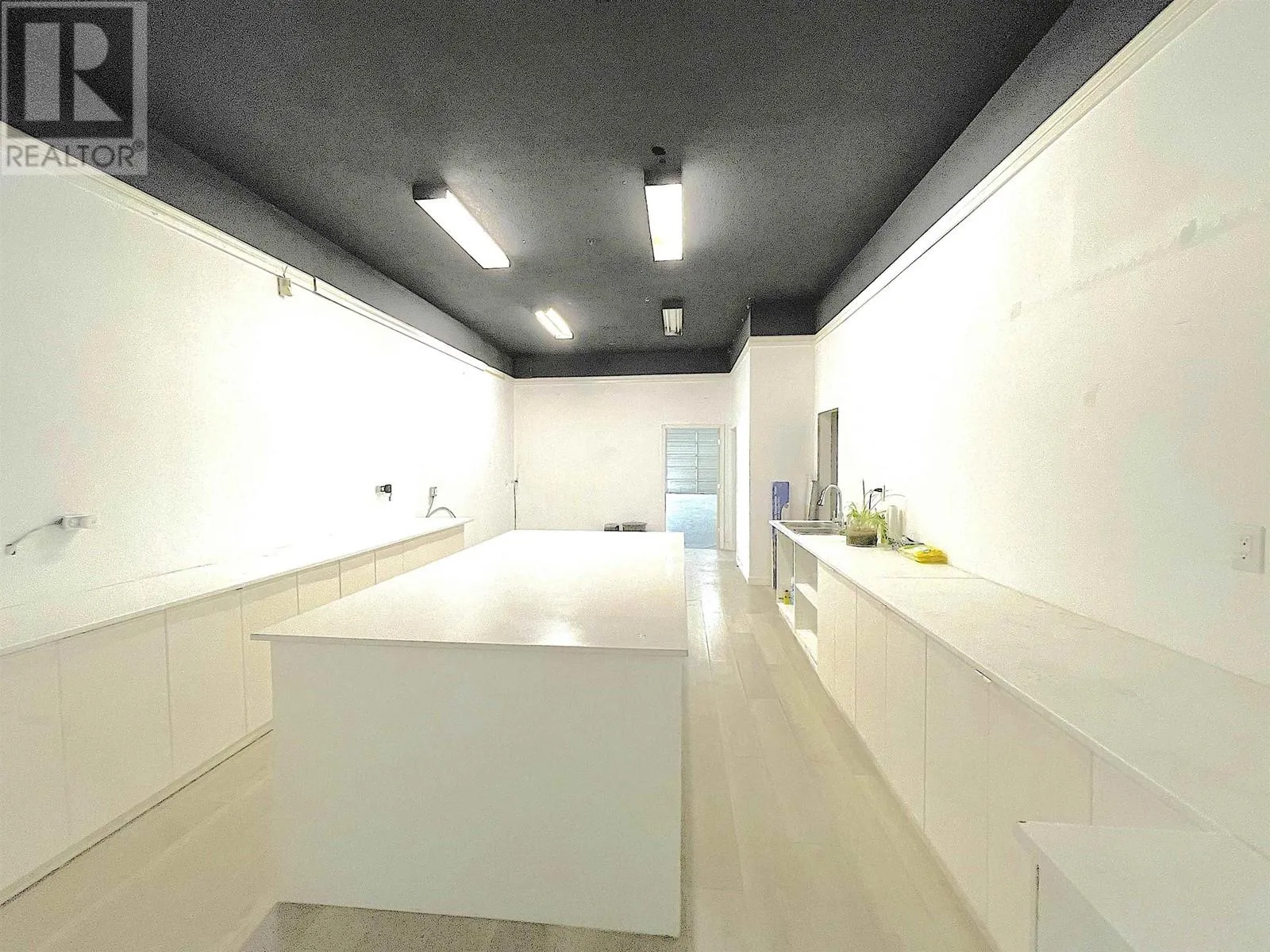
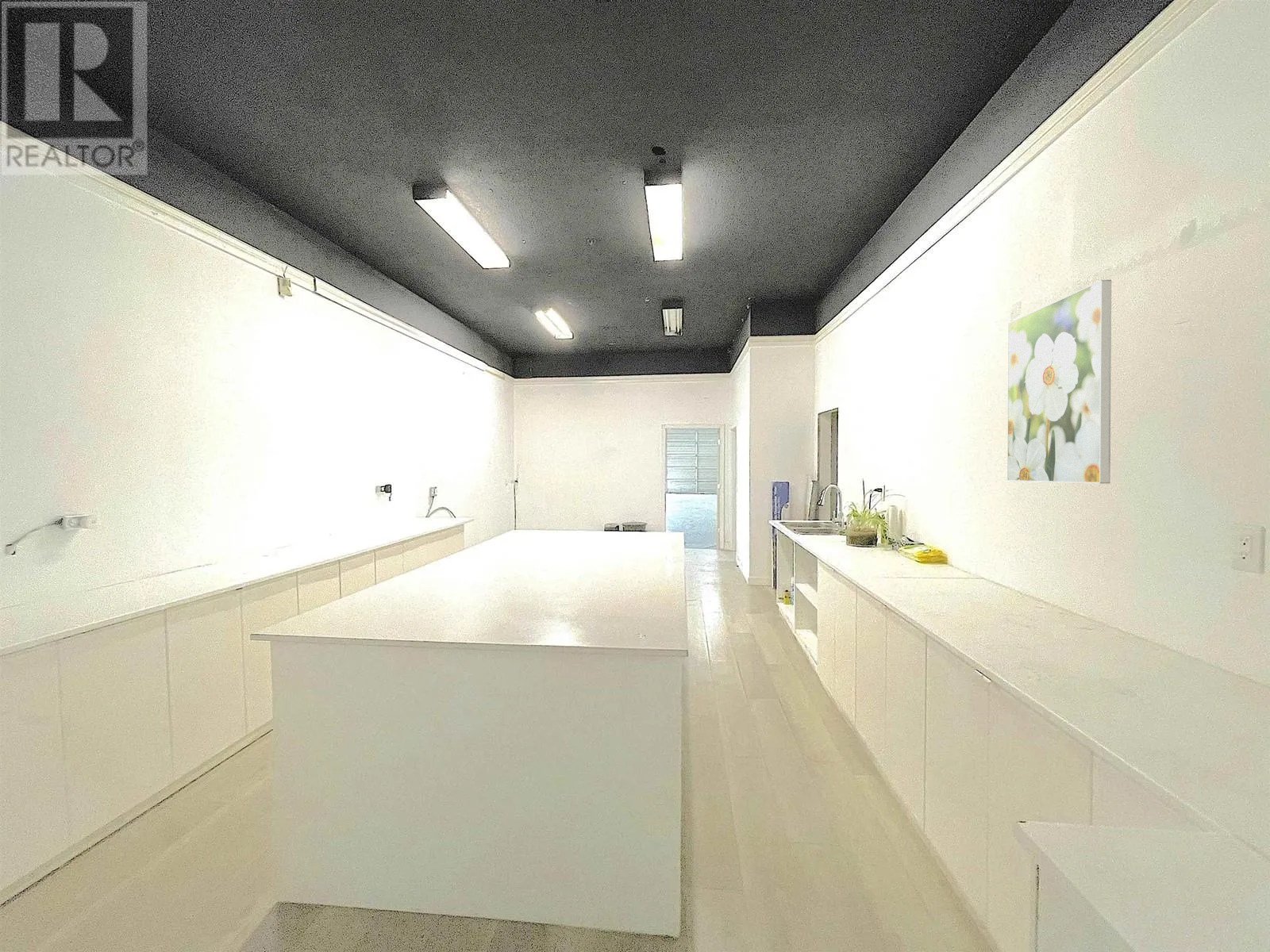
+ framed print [1006,279,1112,484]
